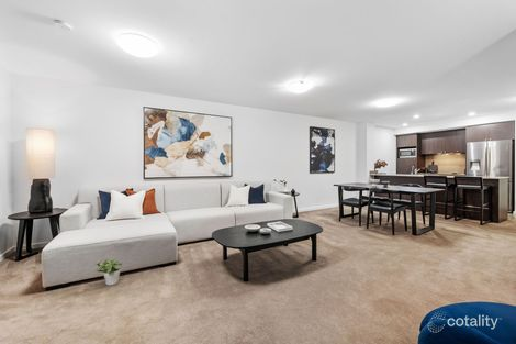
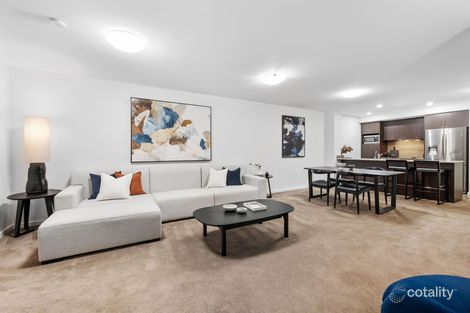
- potted plant [93,257,123,286]
